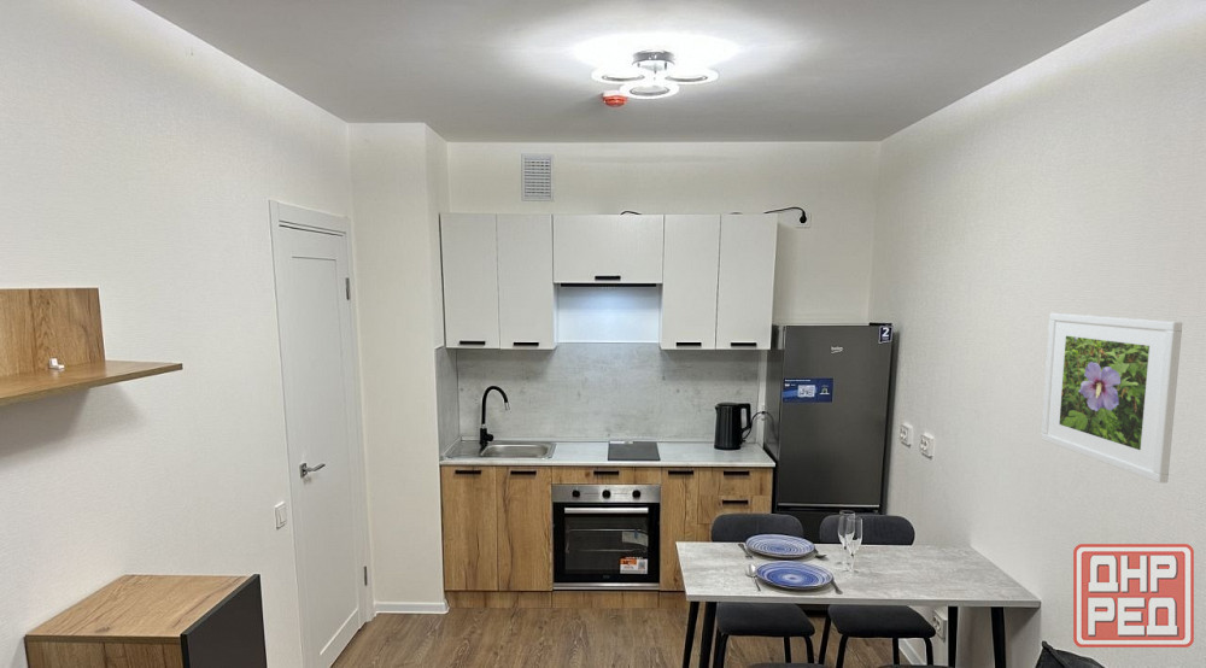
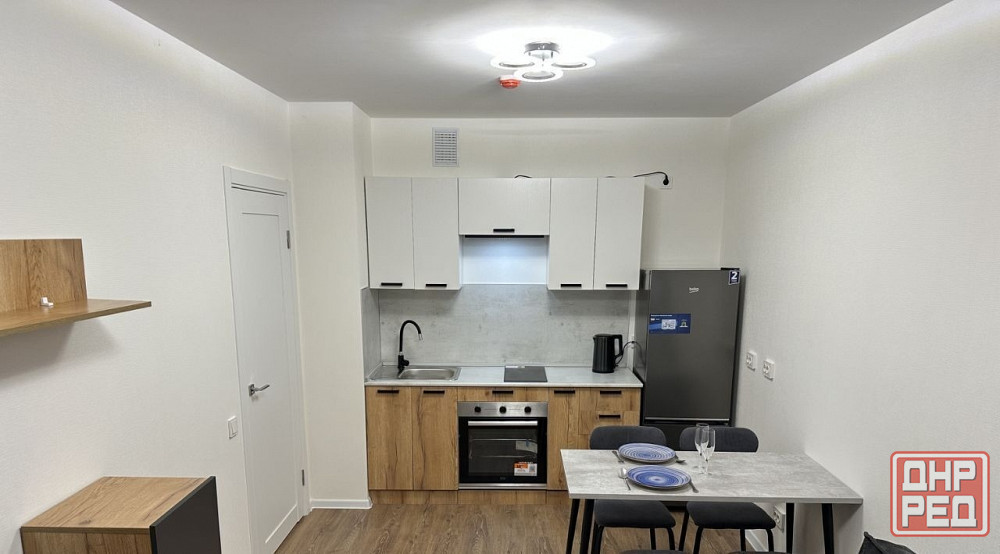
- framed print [1040,312,1183,484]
